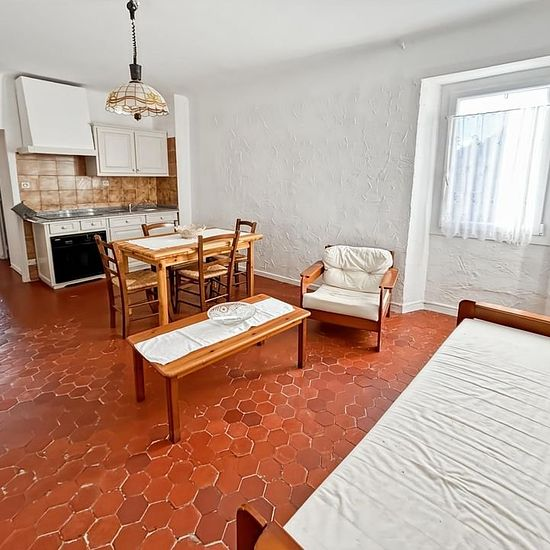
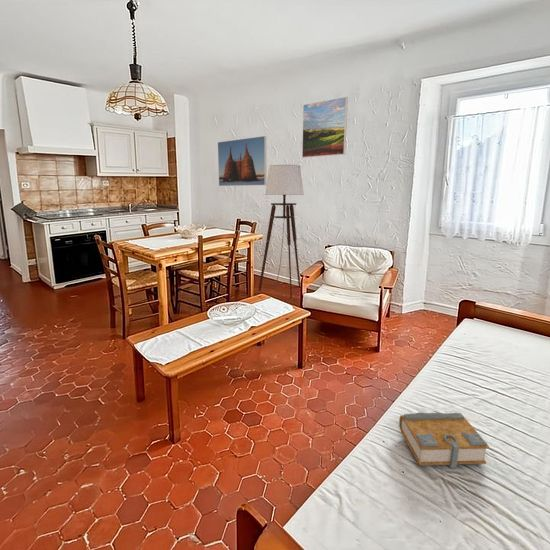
+ book [398,411,490,469]
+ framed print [217,135,267,187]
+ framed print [301,96,349,159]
+ floor lamp [258,164,305,300]
